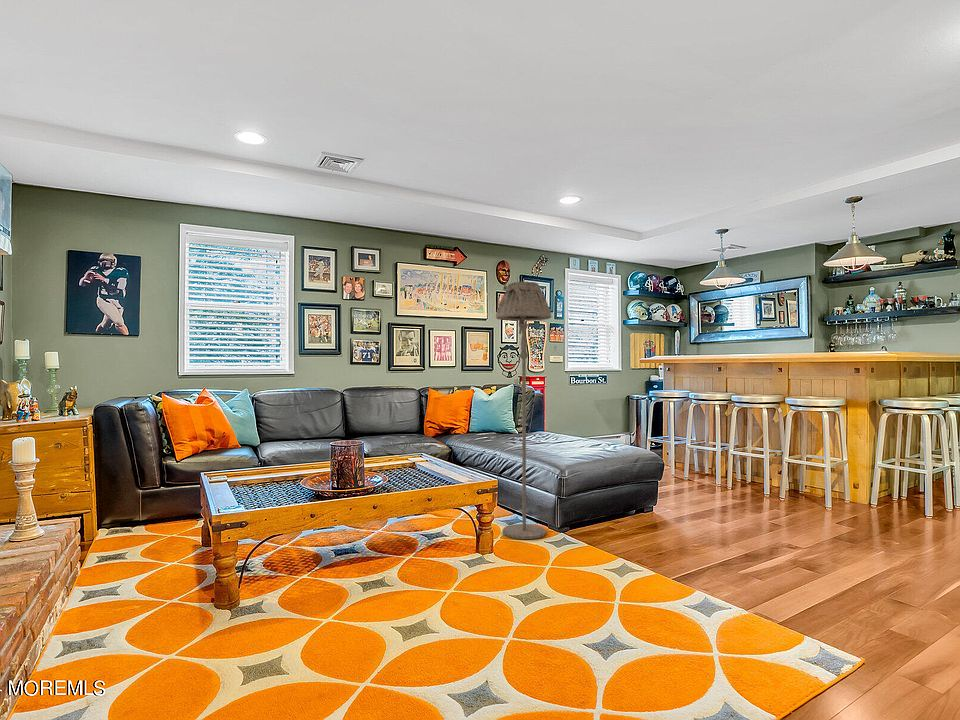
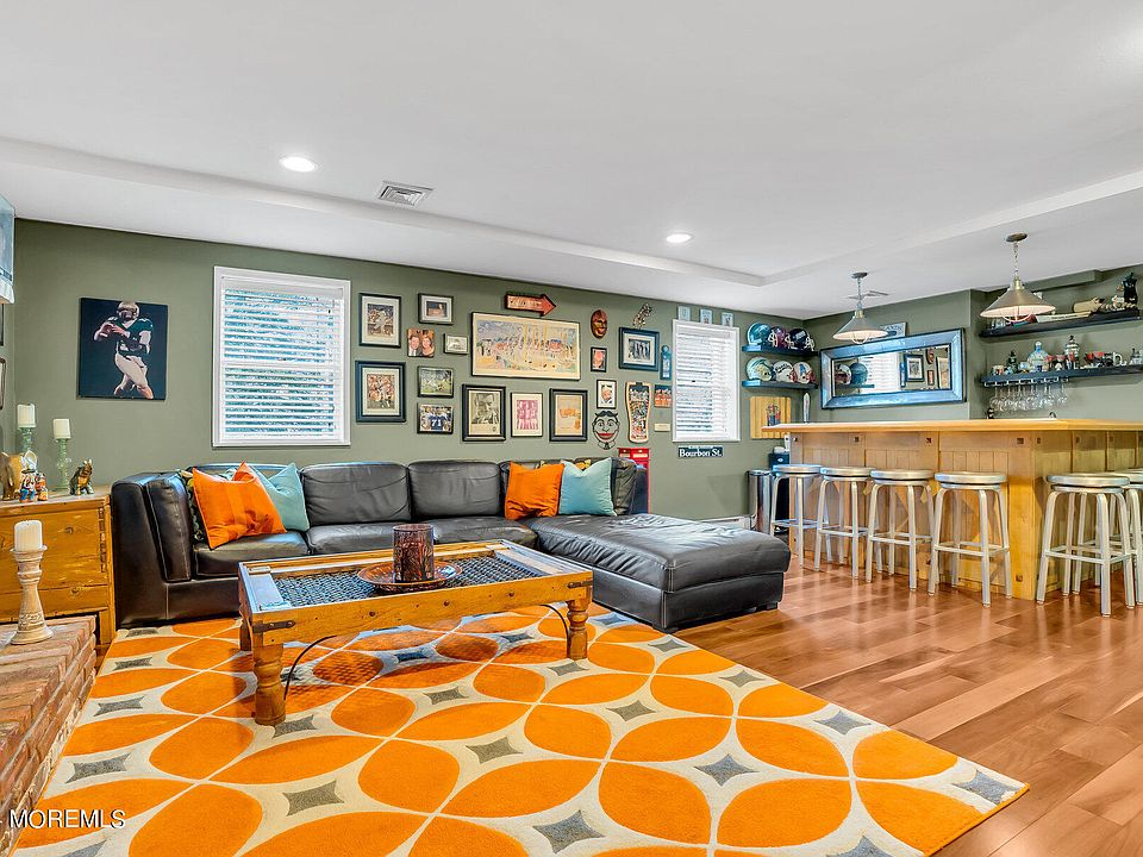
- floor lamp [495,281,552,540]
